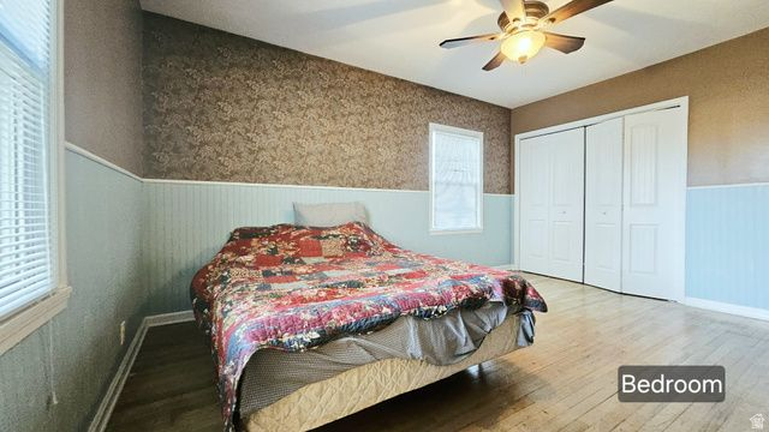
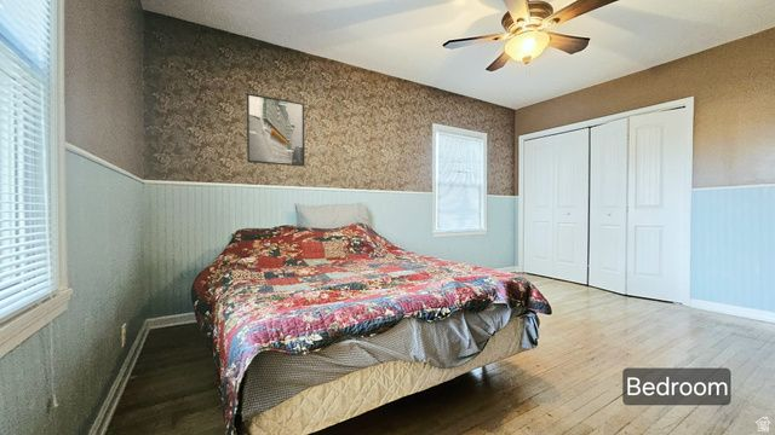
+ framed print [246,92,306,168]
